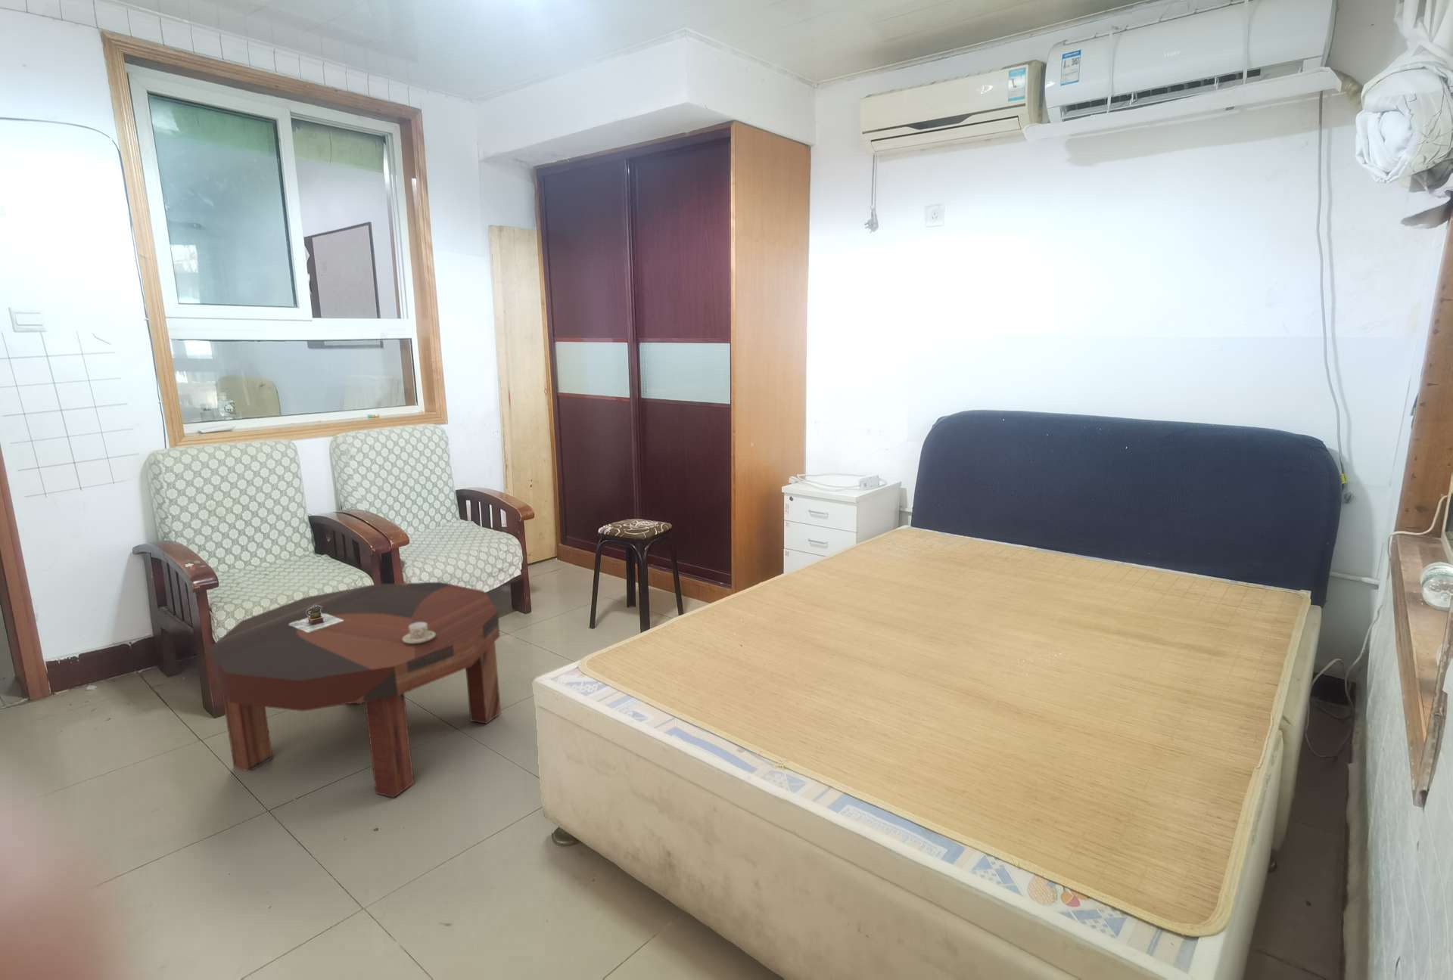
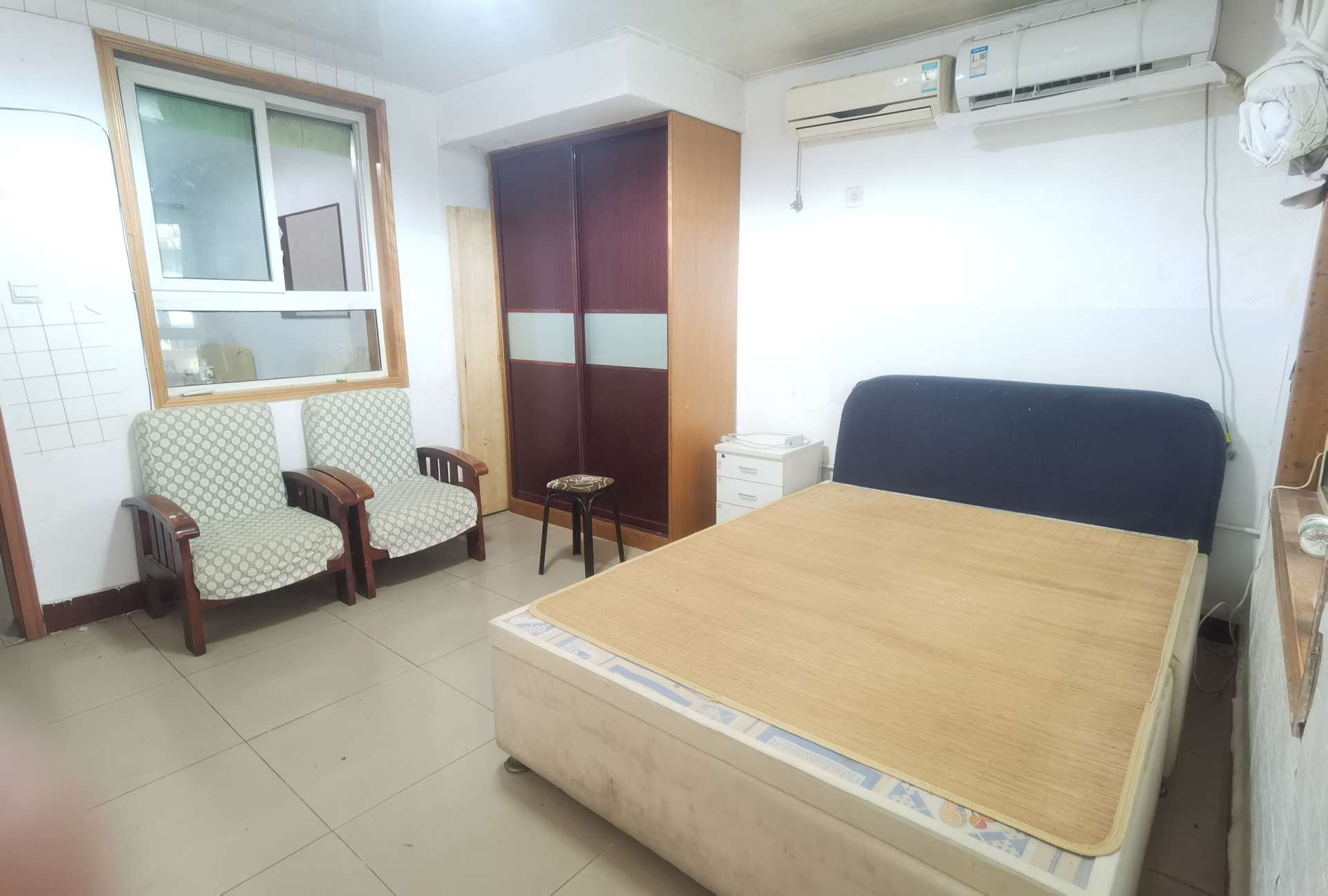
- coffee table [208,582,502,798]
- teacup [403,622,435,643]
- teapot [289,605,344,632]
